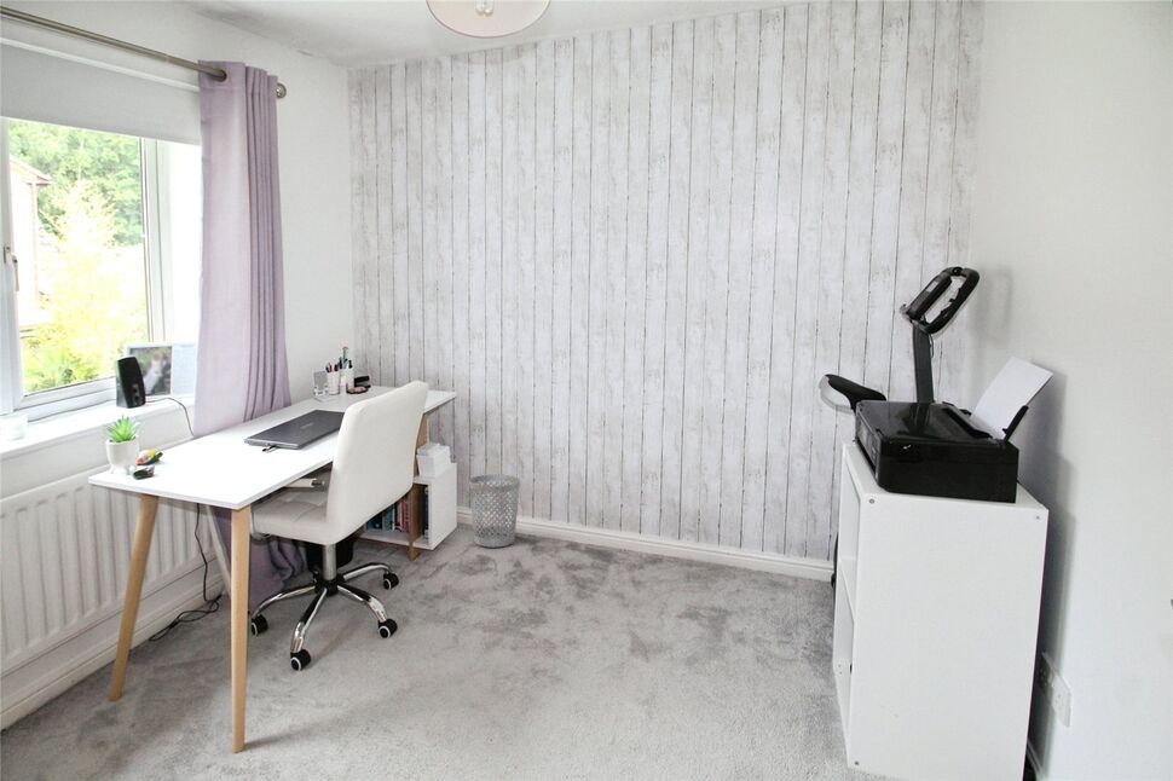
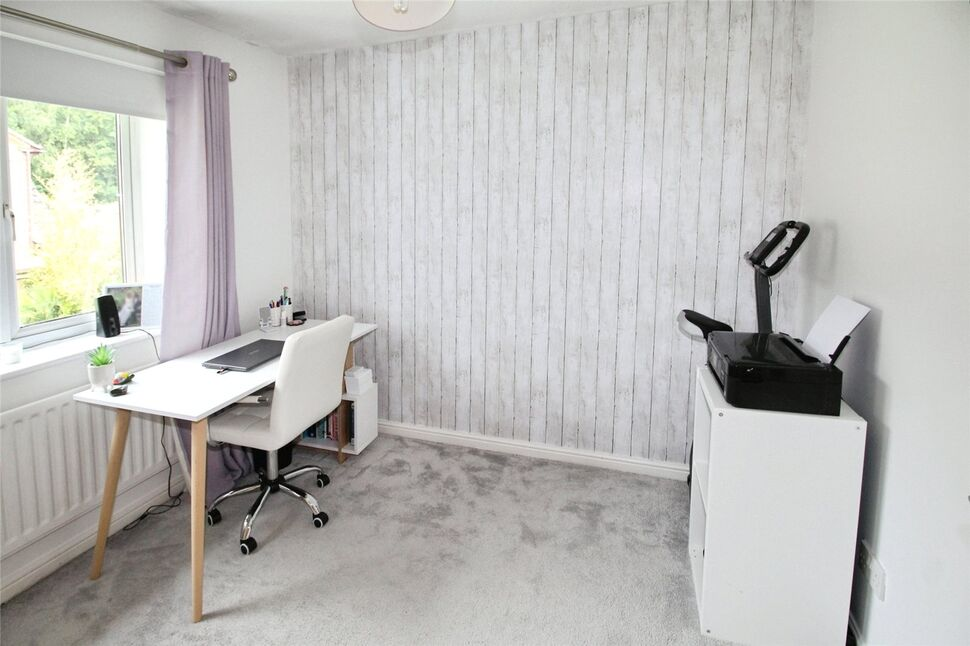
- wastebasket [468,473,521,548]
